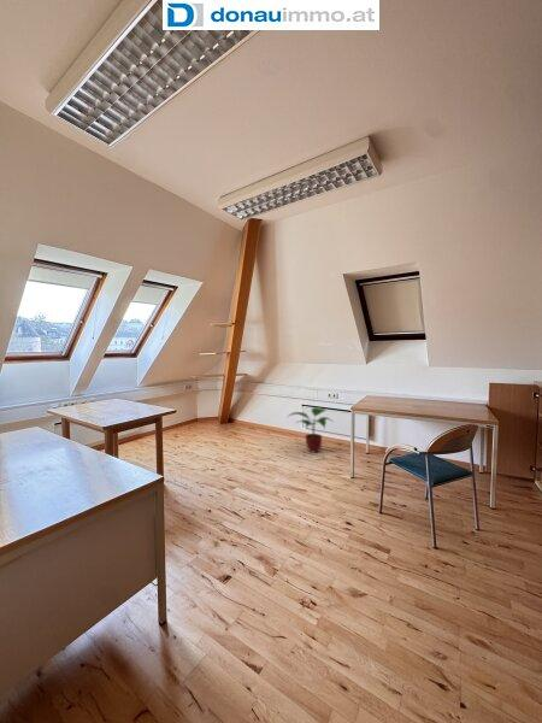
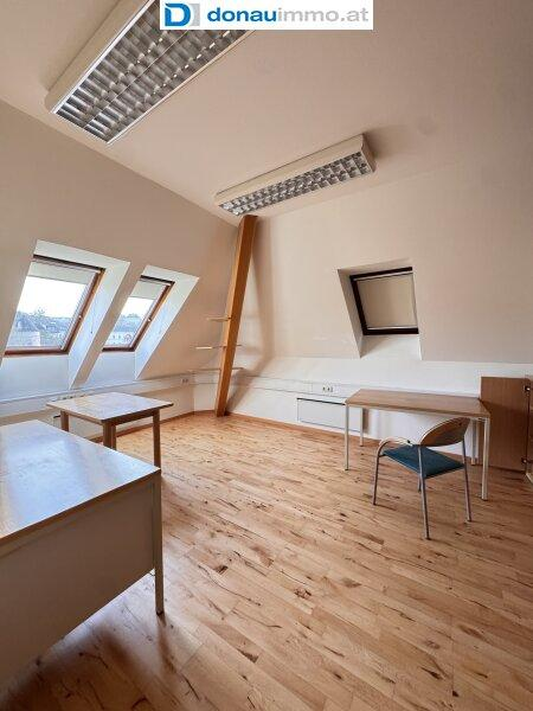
- potted plant [287,406,332,454]
